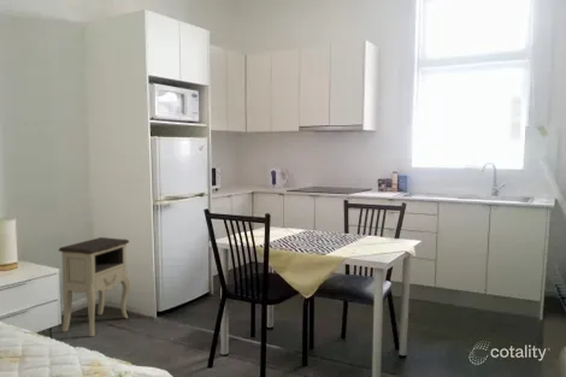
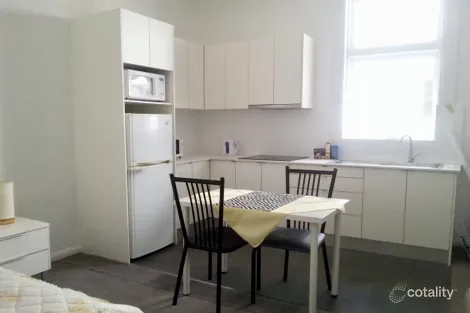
- nightstand [58,236,132,337]
